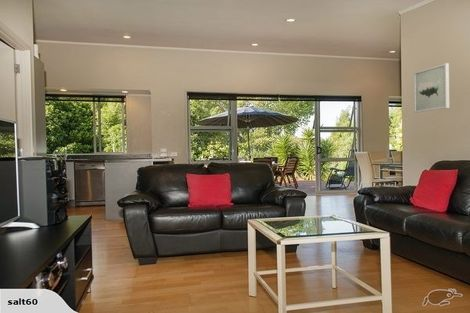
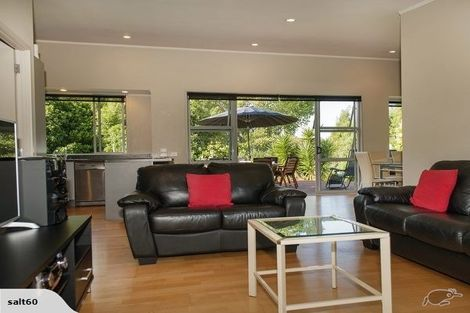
- wall art [413,62,450,114]
